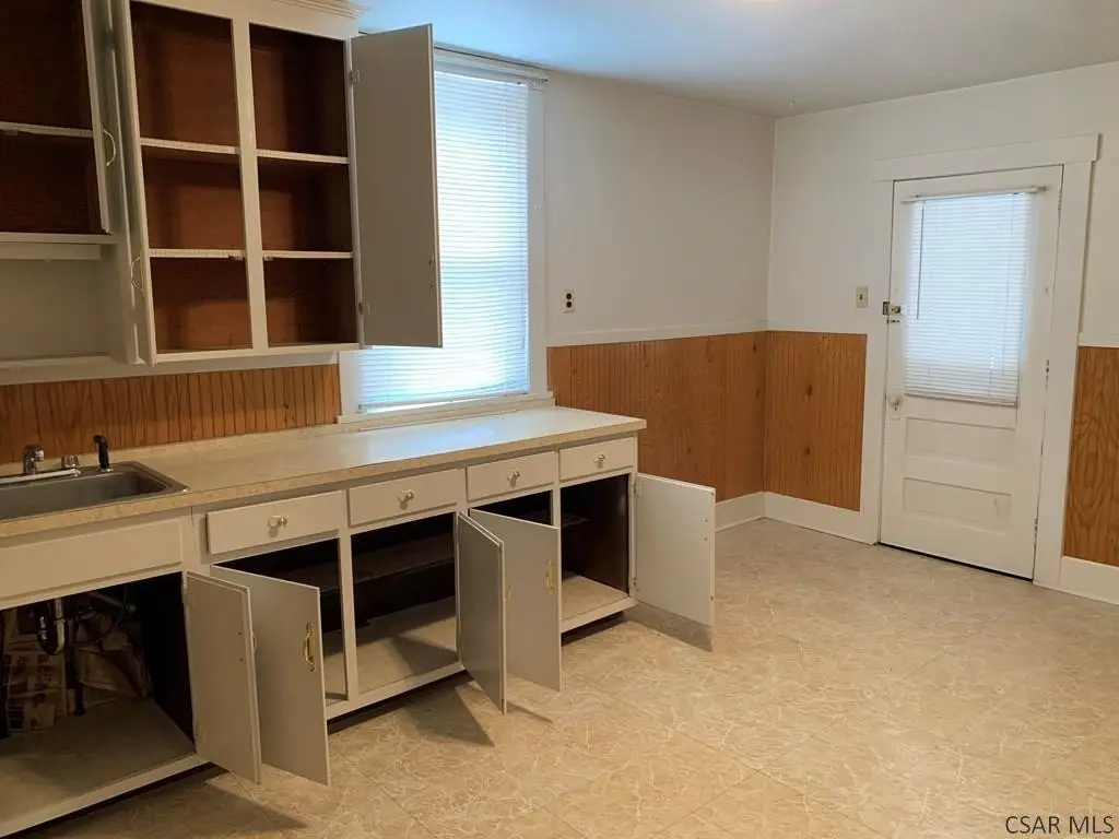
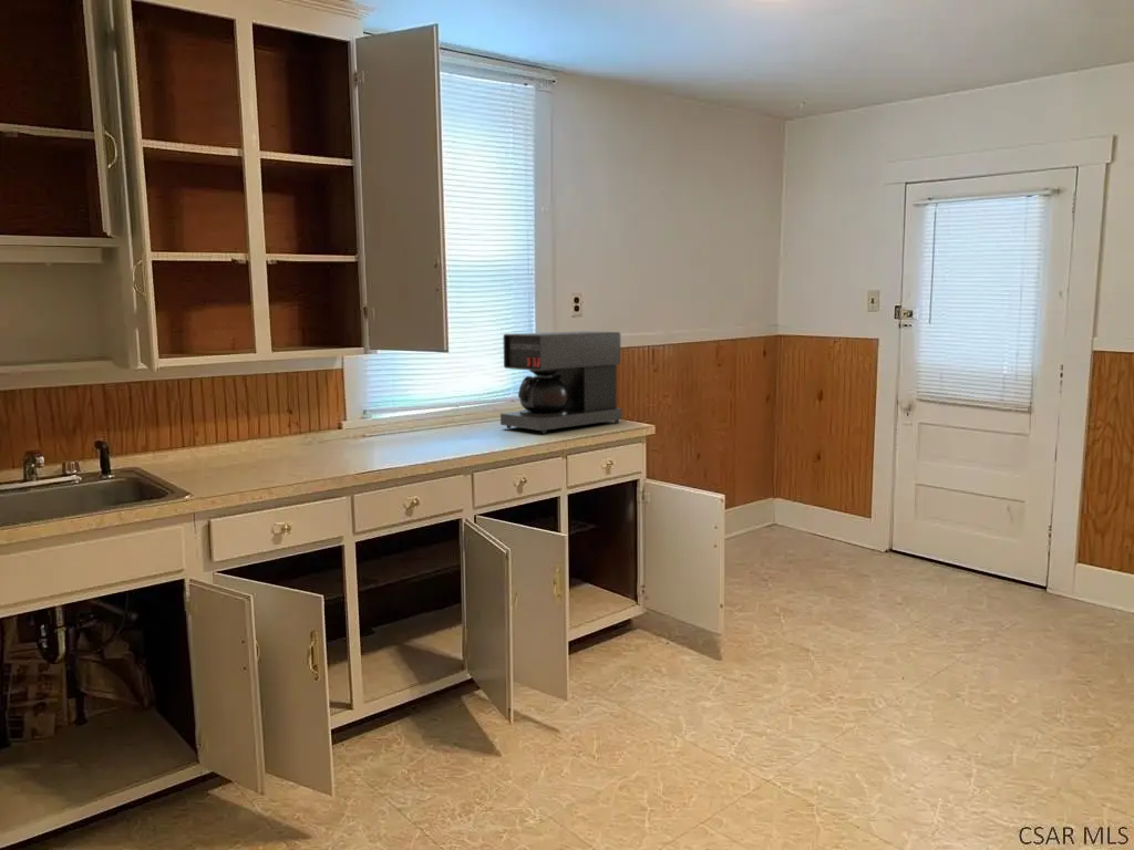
+ coffee maker [499,330,622,435]
